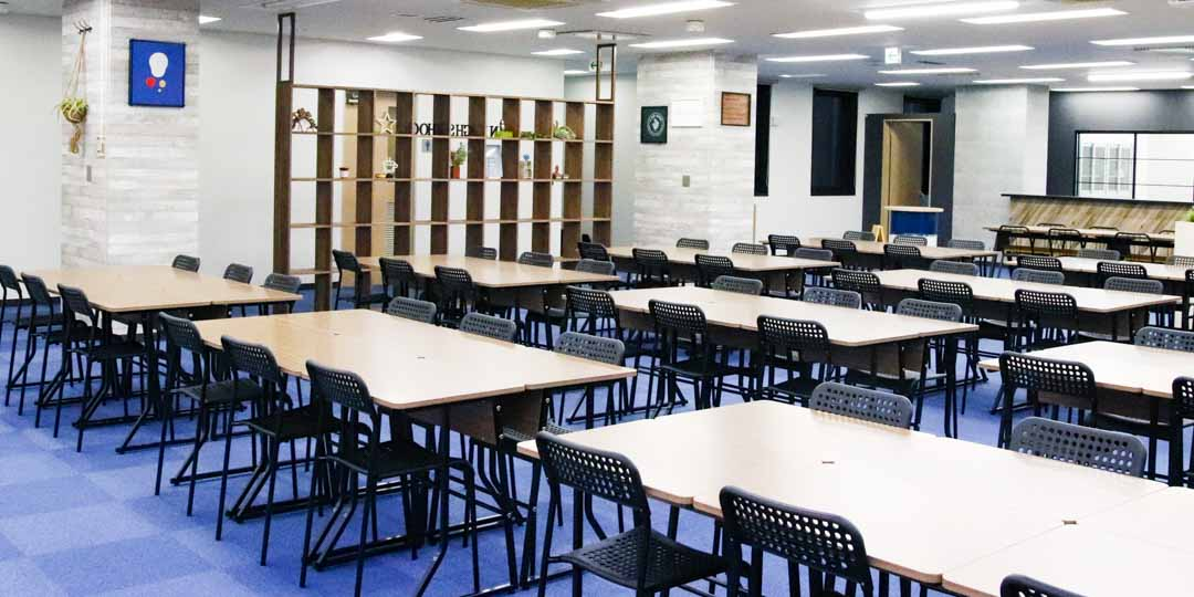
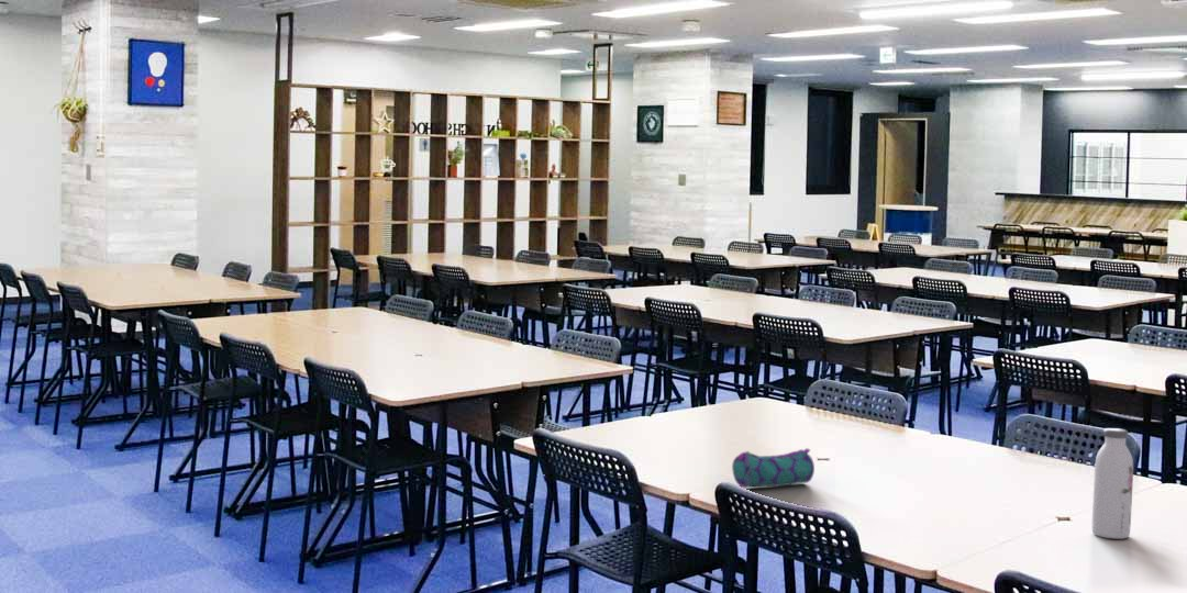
+ pencil case [731,447,816,489]
+ water bottle [1091,427,1134,540]
